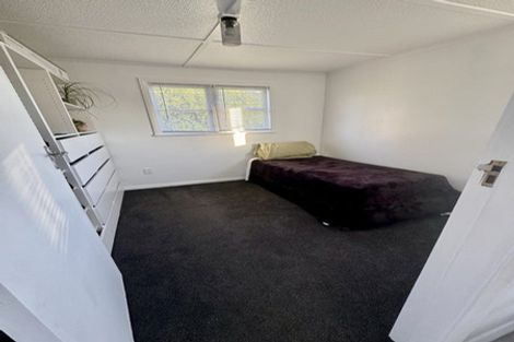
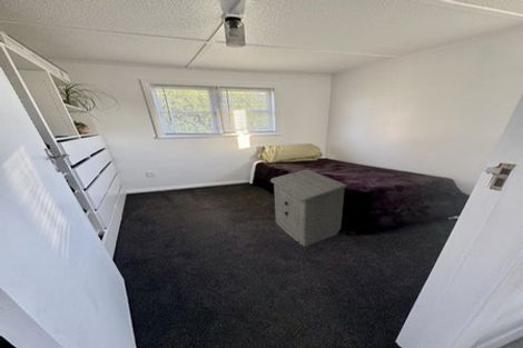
+ nightstand [269,168,348,248]
